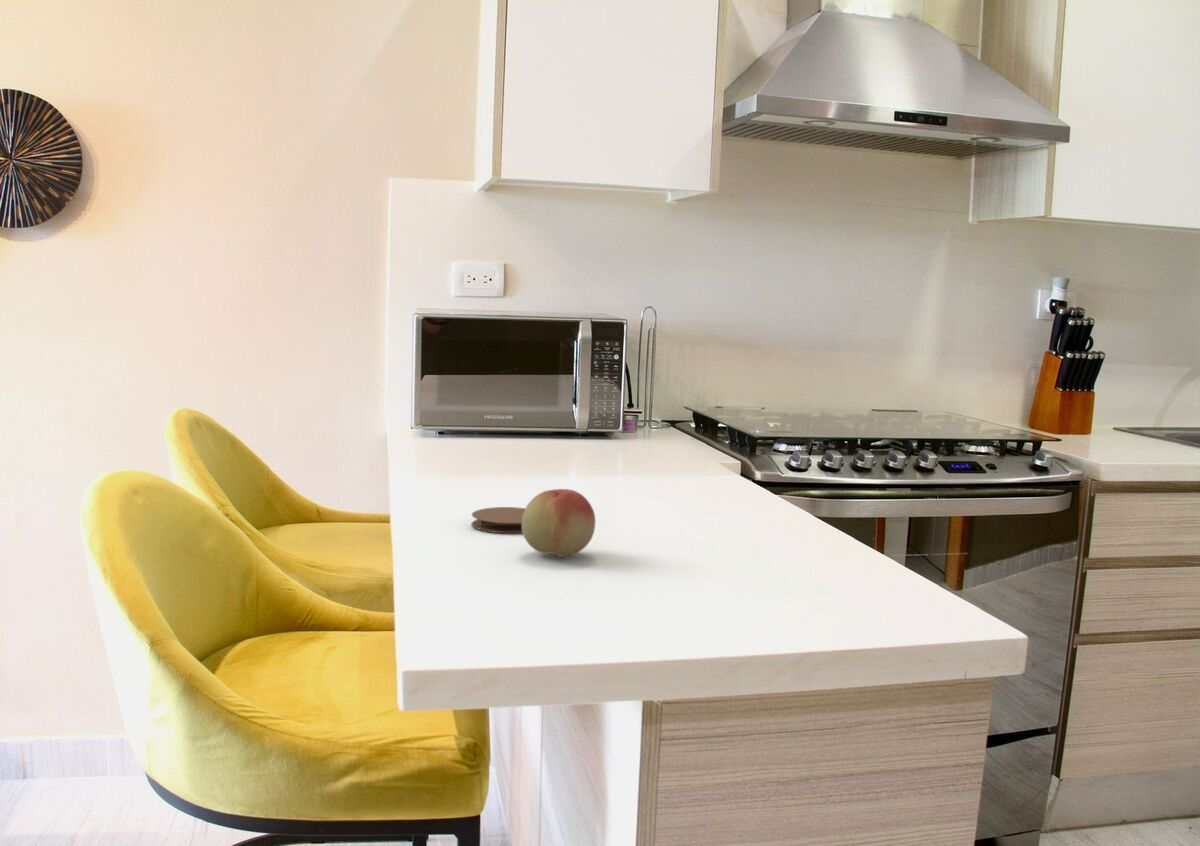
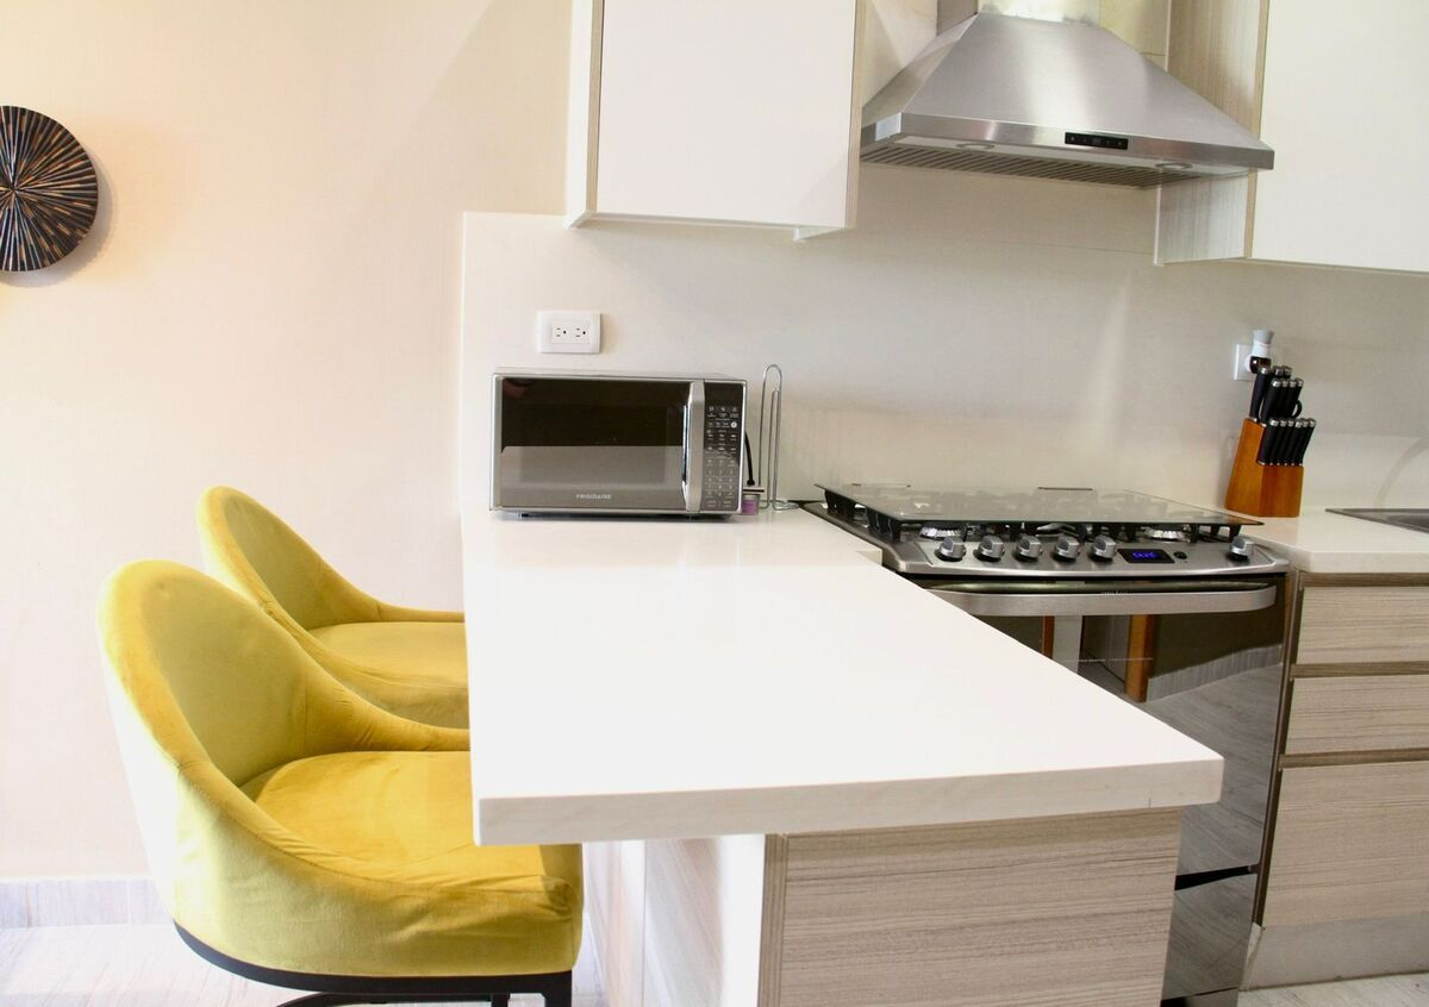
- fruit [522,488,596,558]
- coaster [470,506,526,534]
